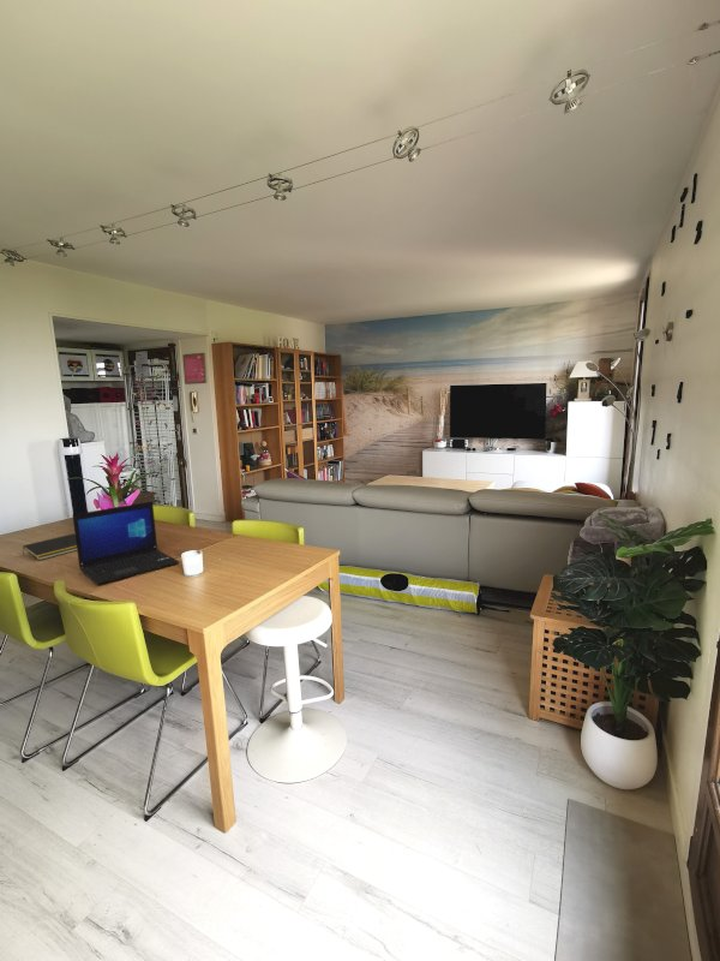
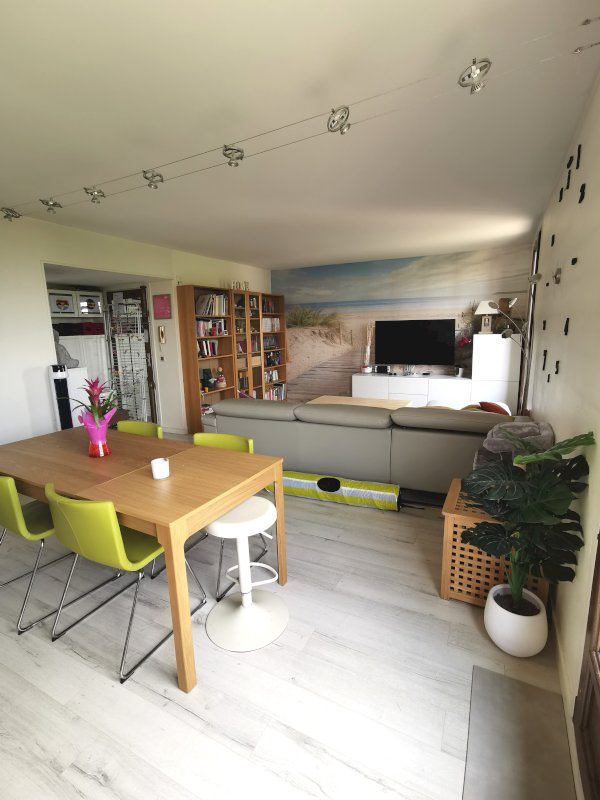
- laptop [72,500,180,586]
- notepad [22,532,77,561]
